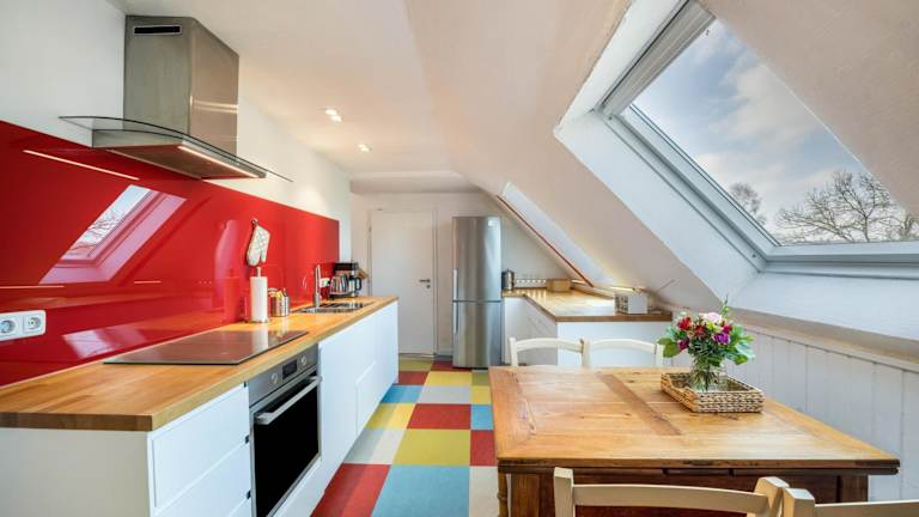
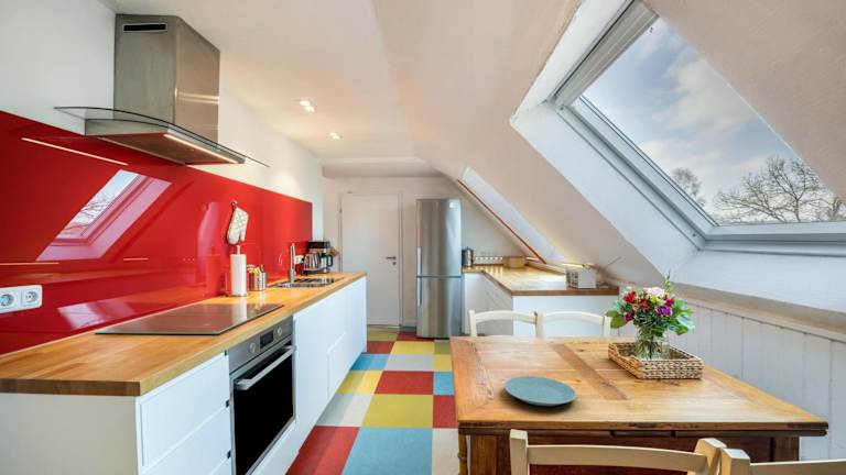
+ plate [503,375,577,407]
